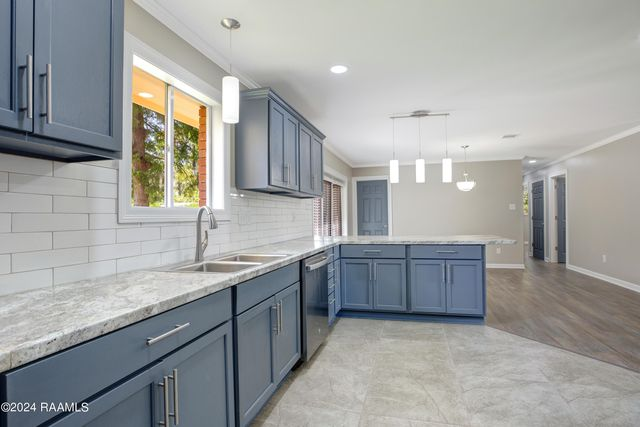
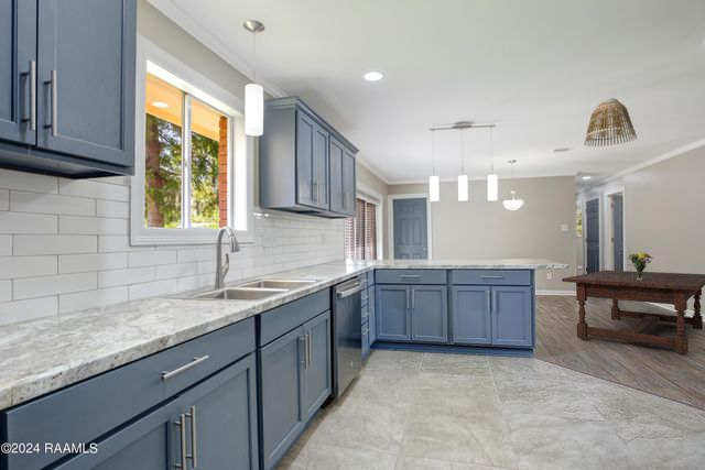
+ dining table [561,270,705,356]
+ bouquet [625,251,654,280]
+ lamp shade [583,97,638,147]
